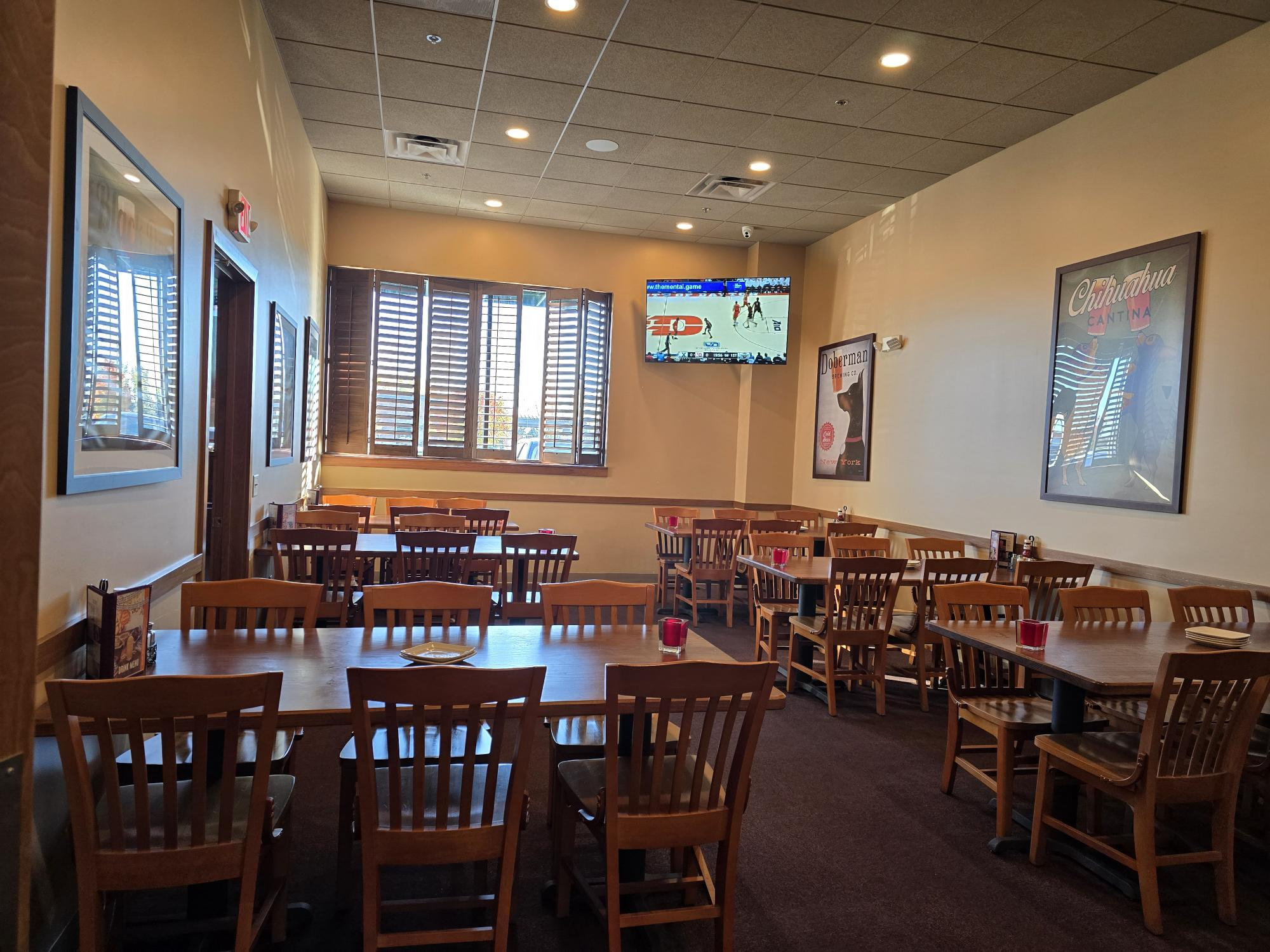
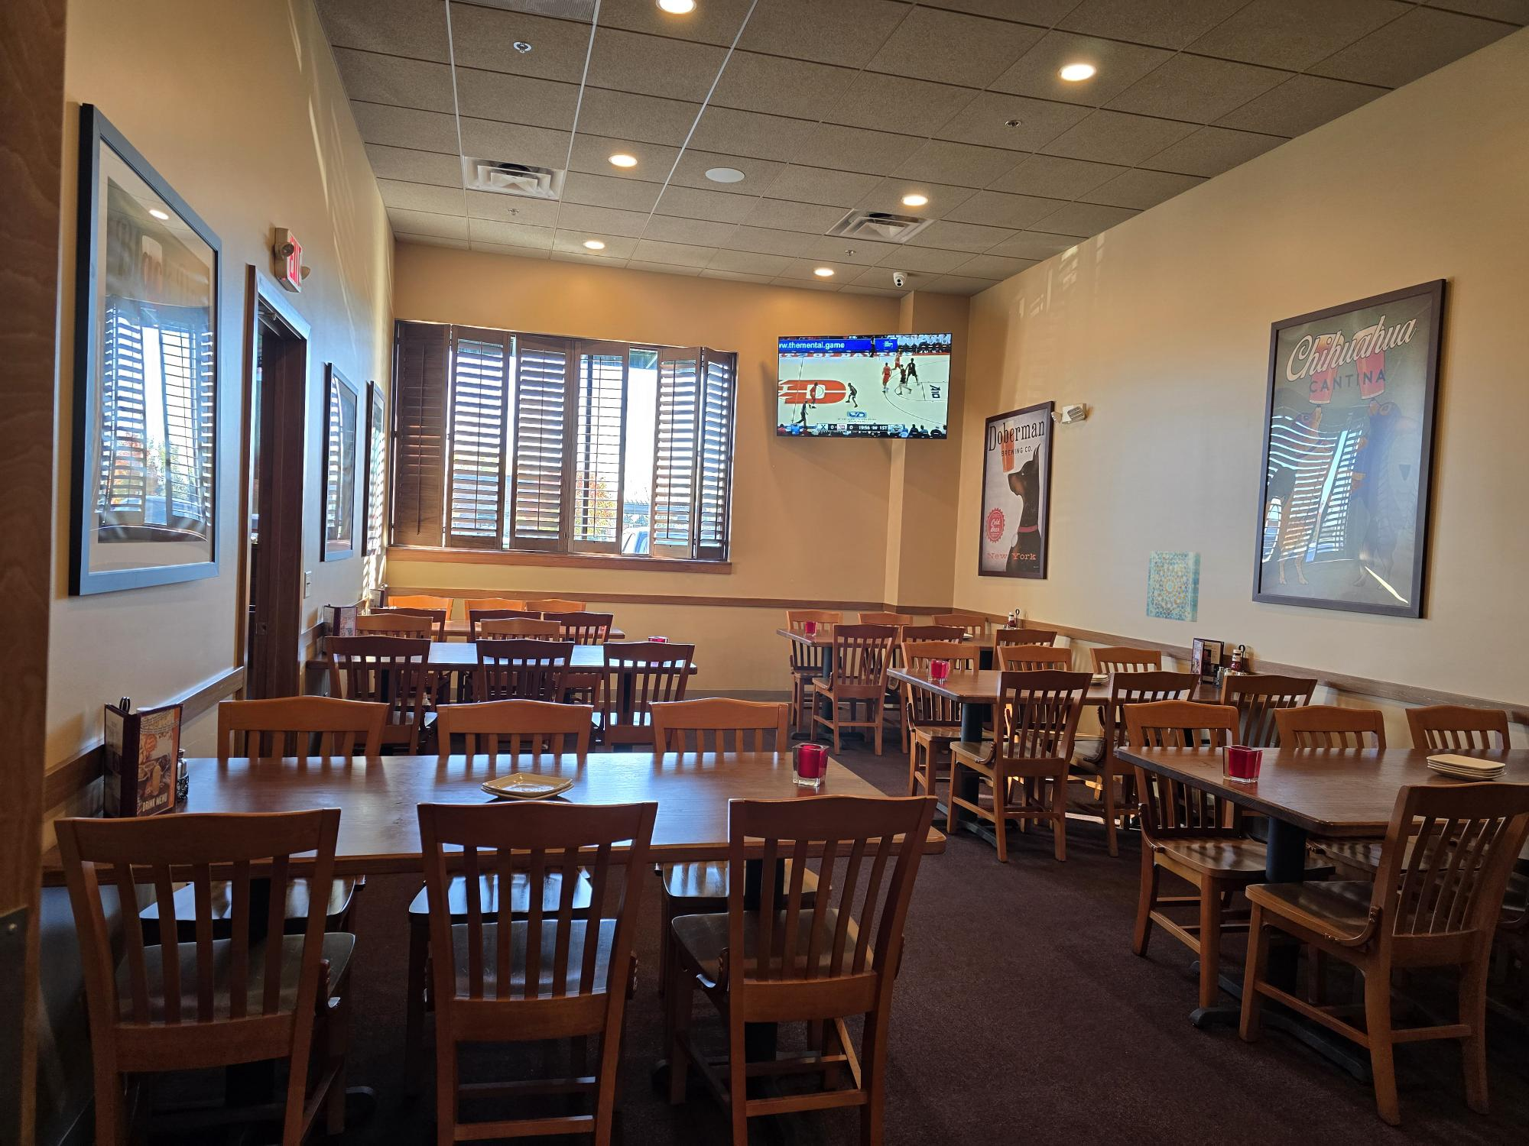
+ wall art [1145,550,1202,622]
